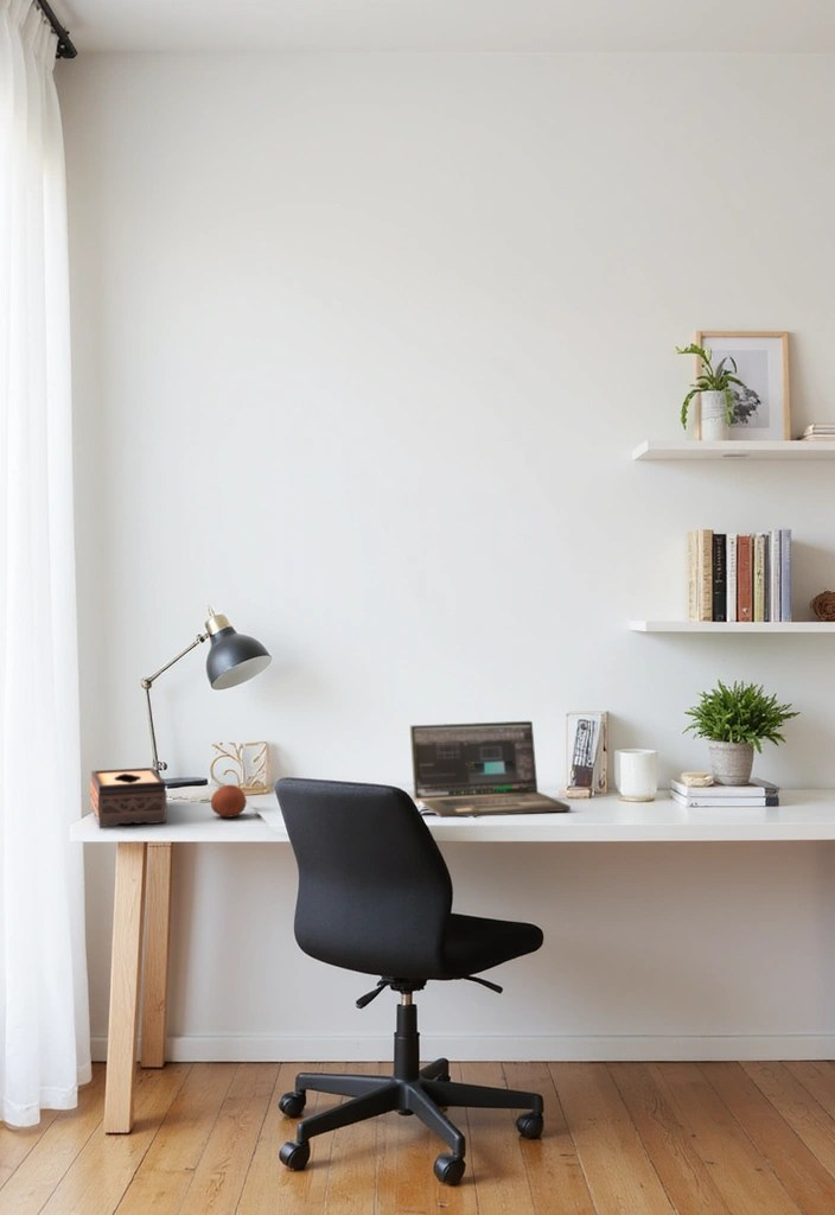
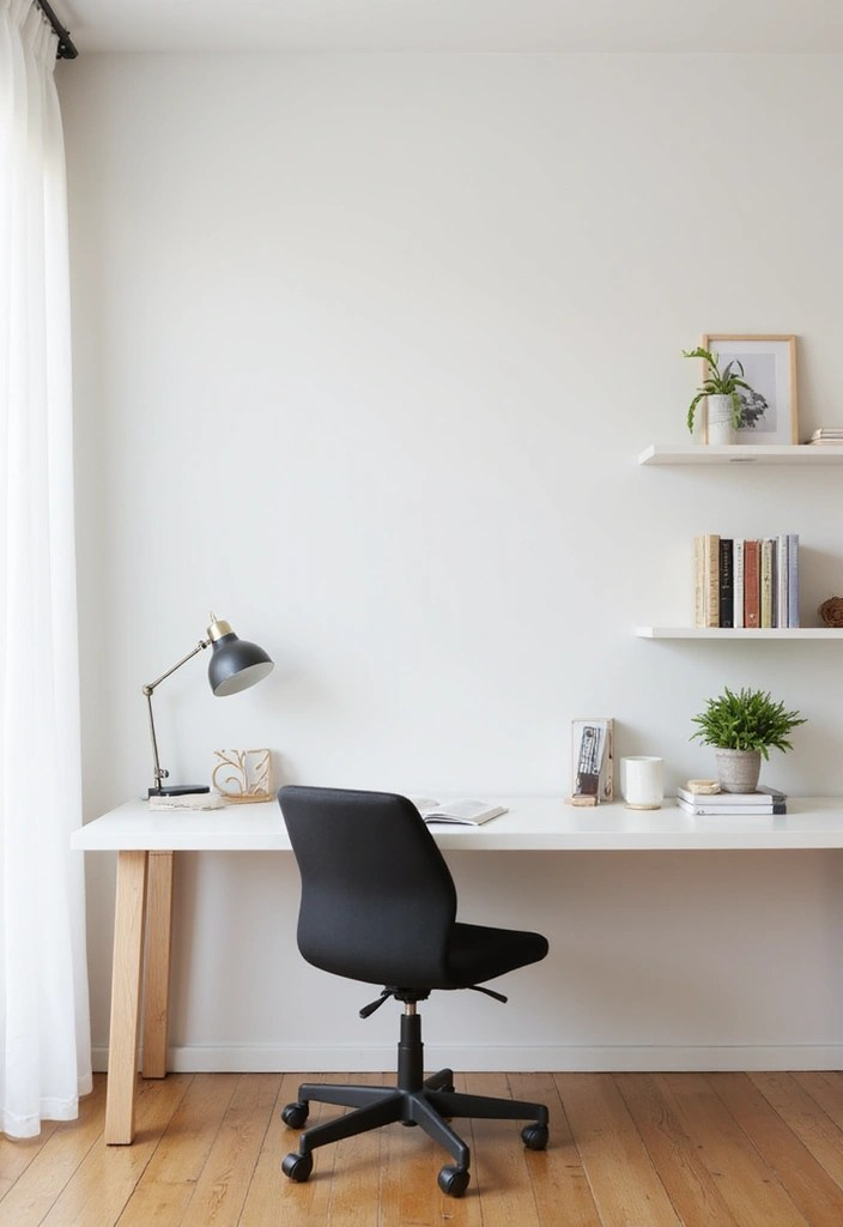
- fruit [210,784,248,819]
- laptop [409,720,572,818]
- tissue box [89,766,167,828]
